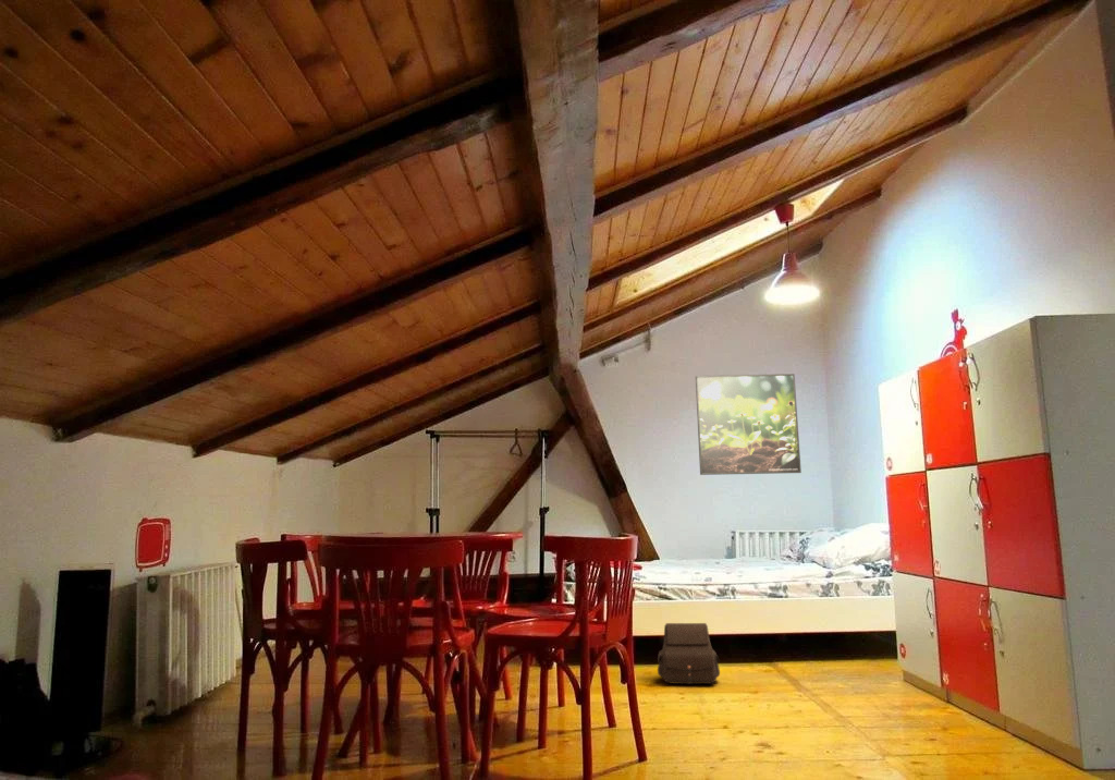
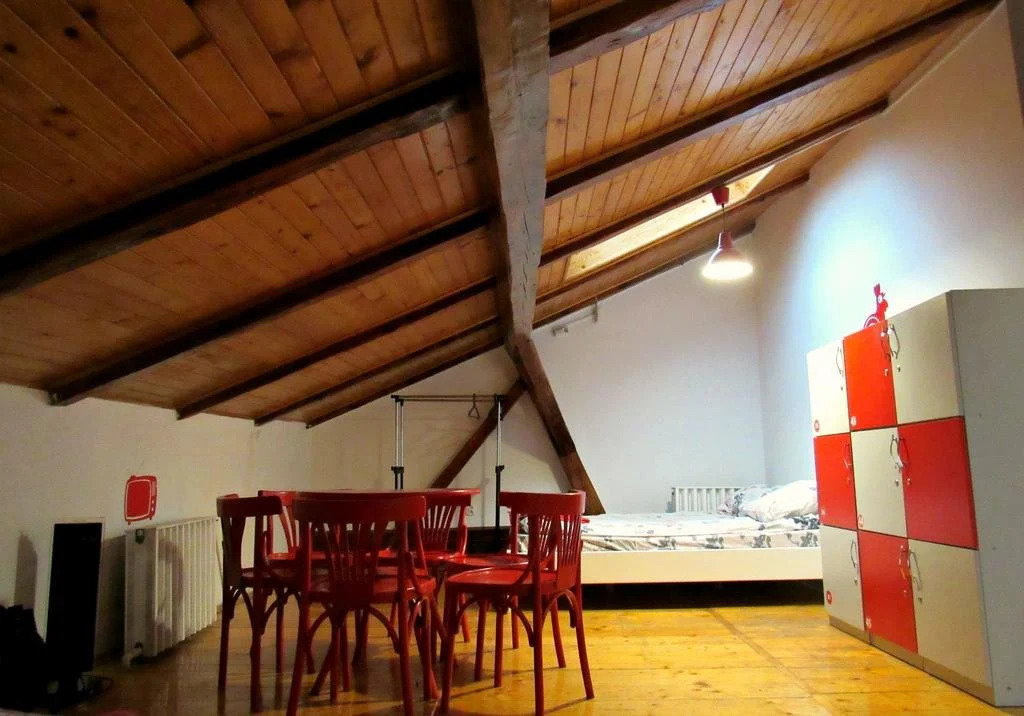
- satchel [657,622,721,685]
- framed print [695,373,802,476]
